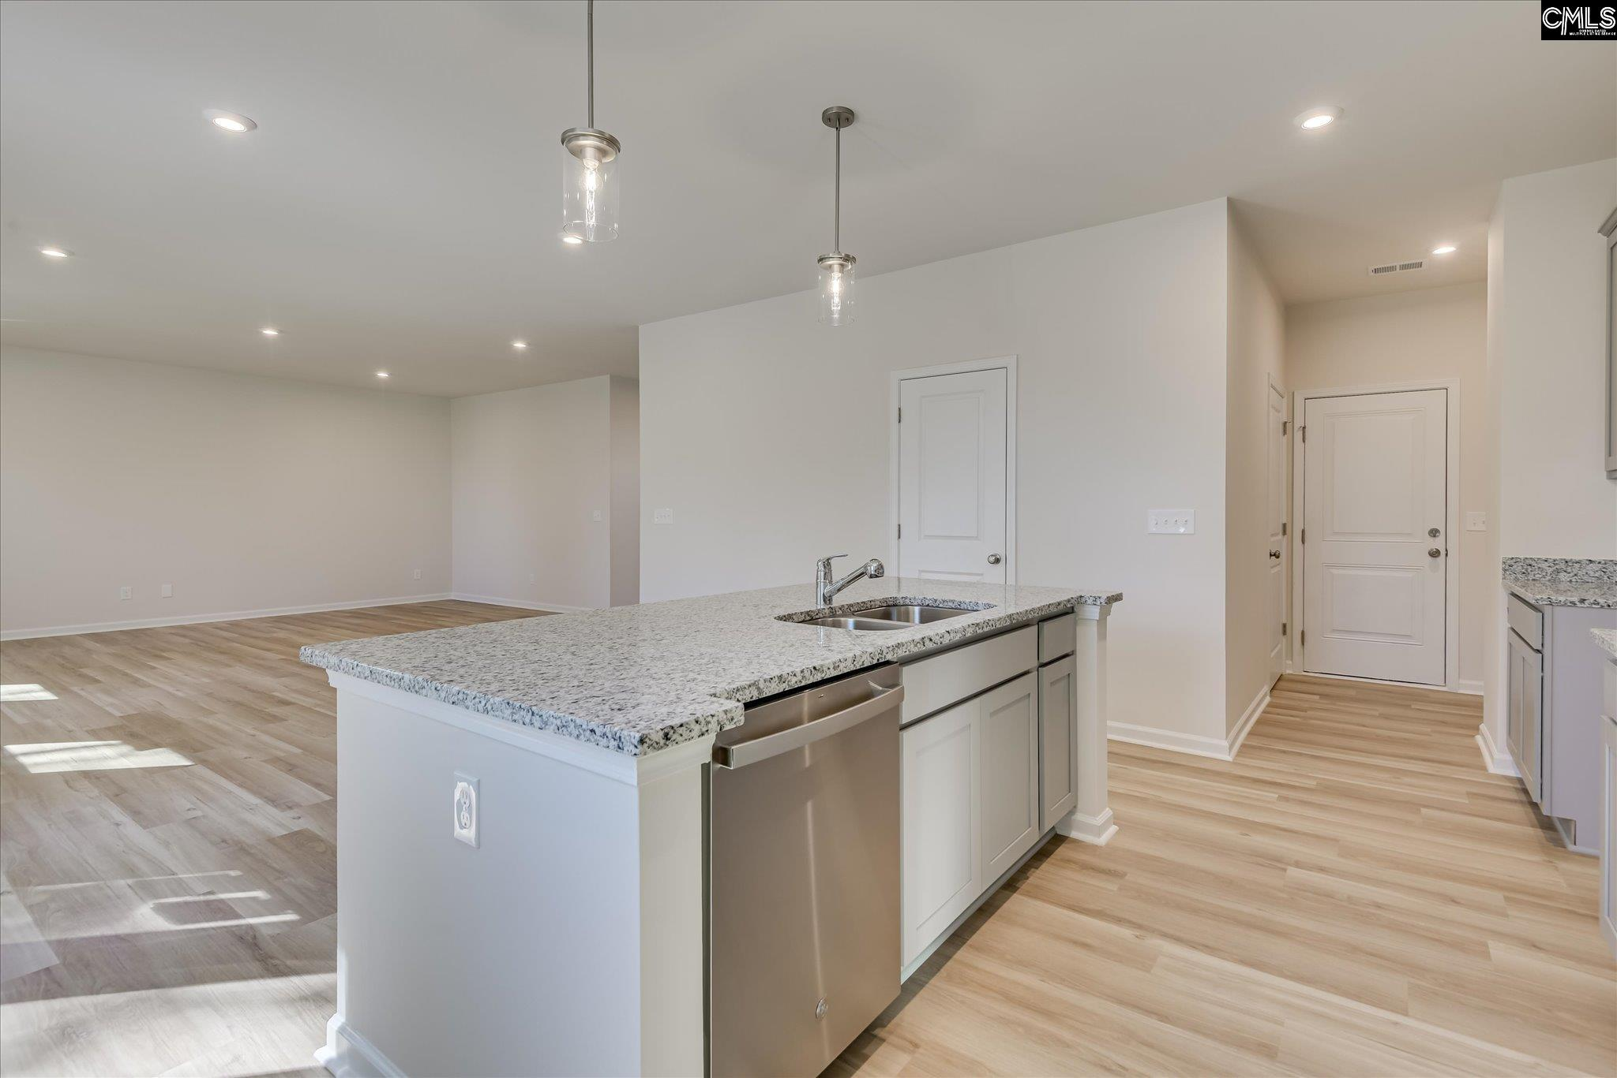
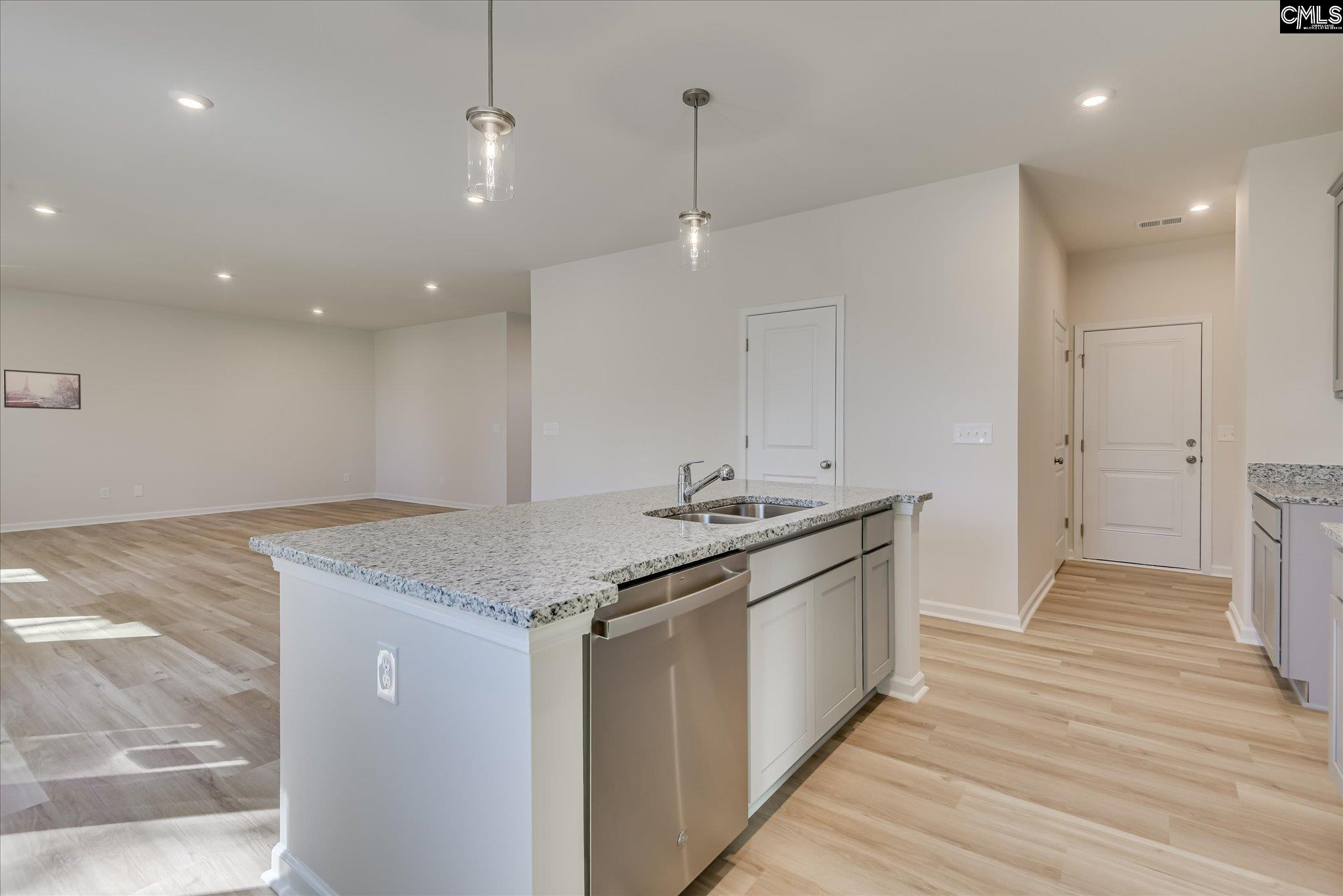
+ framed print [3,369,81,410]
